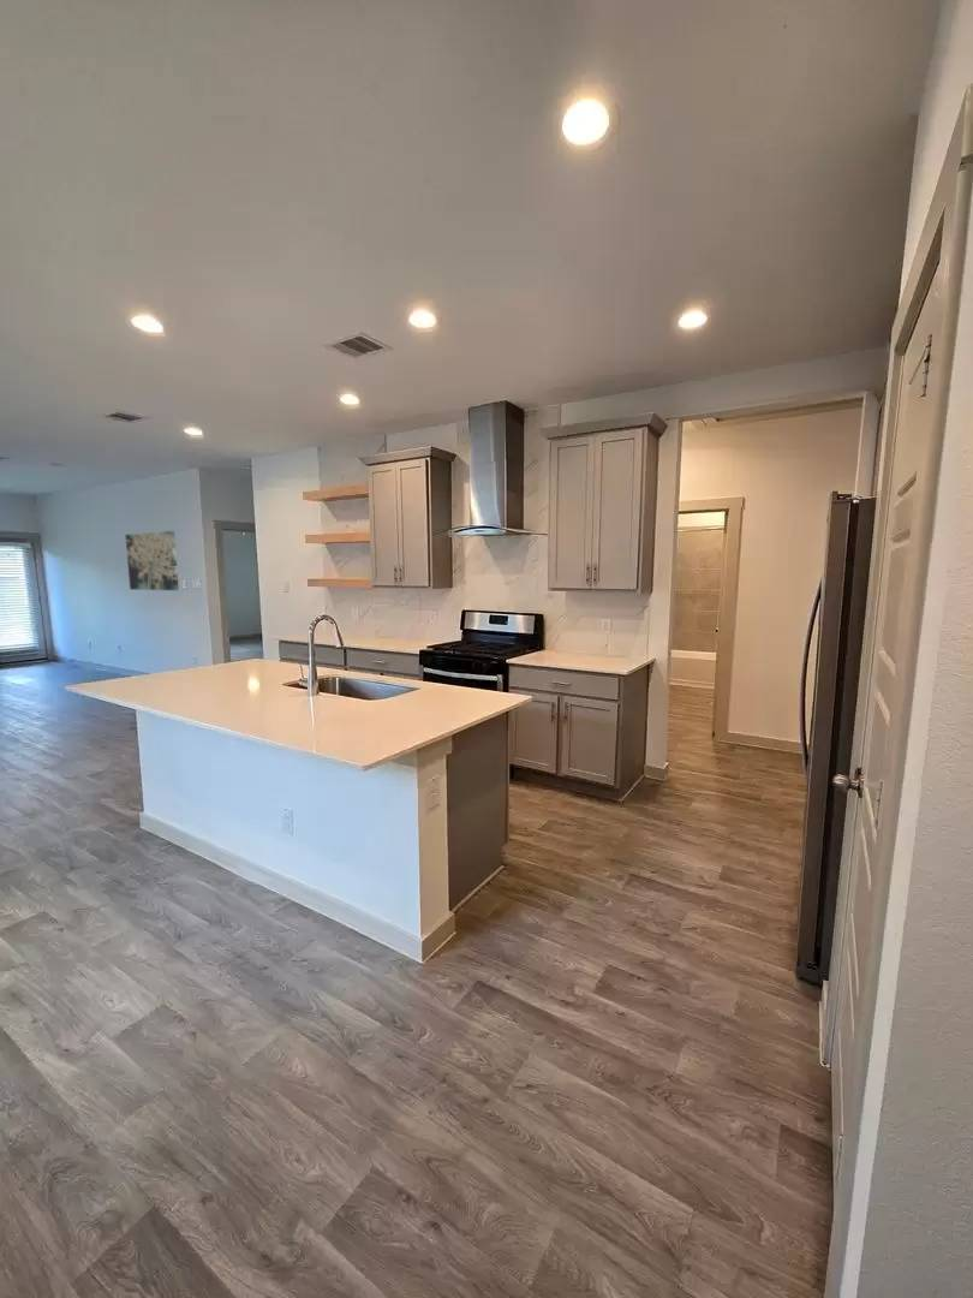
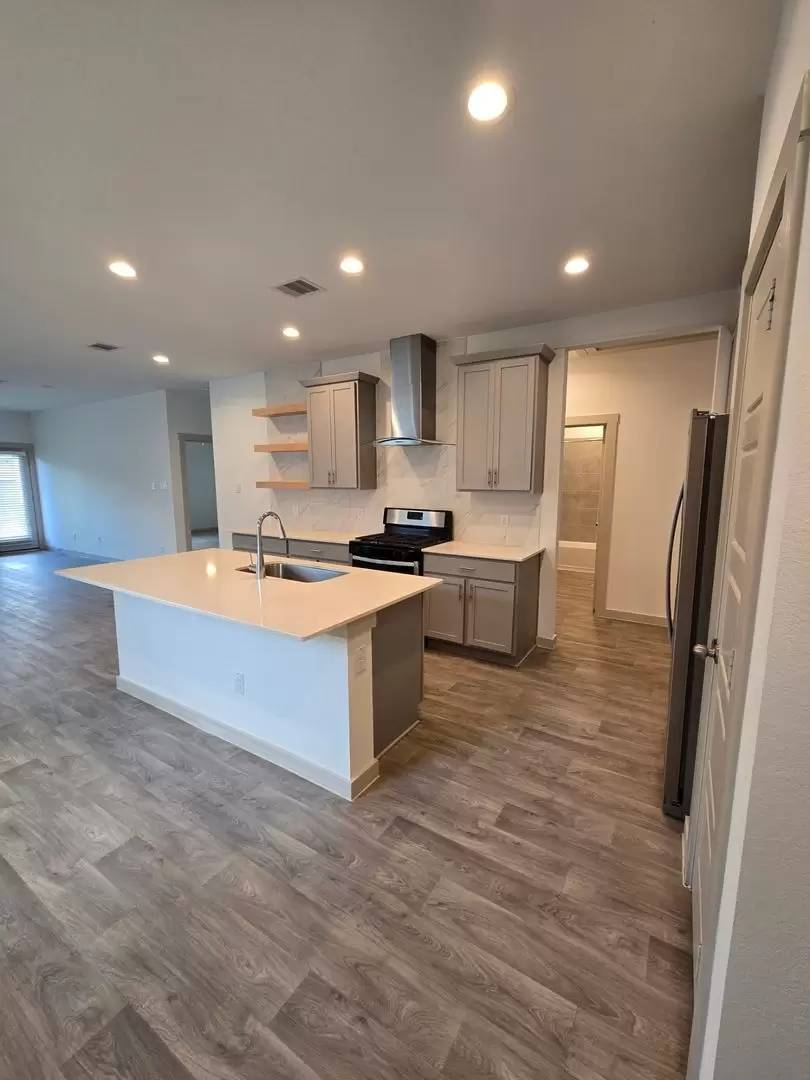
- wall art [124,530,180,591]
